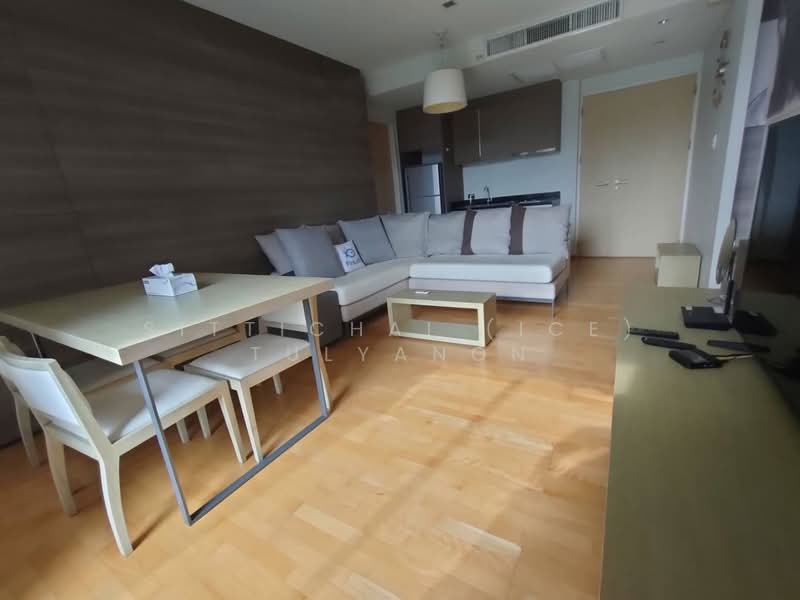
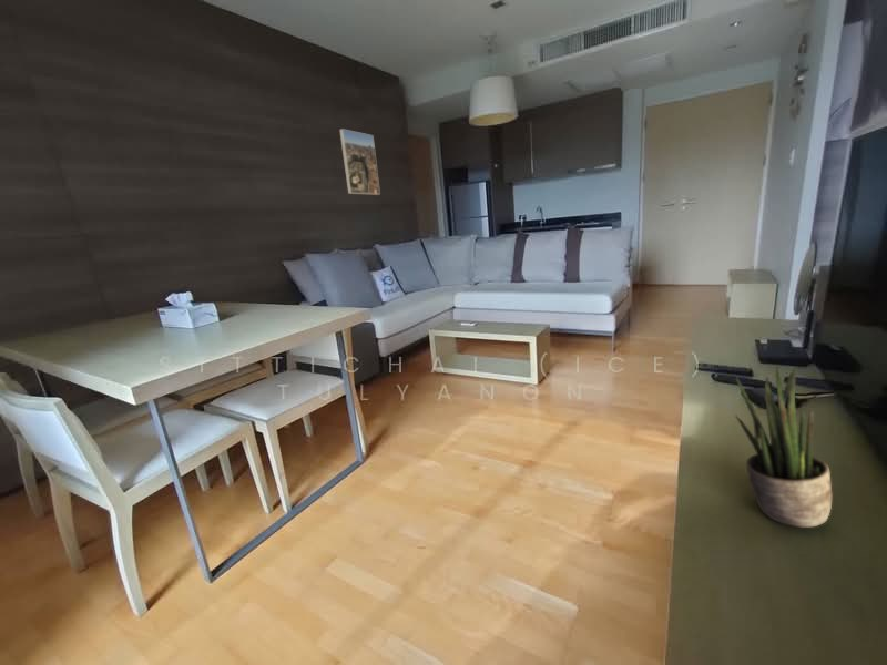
+ potted plant [734,367,833,528]
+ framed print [338,127,381,196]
